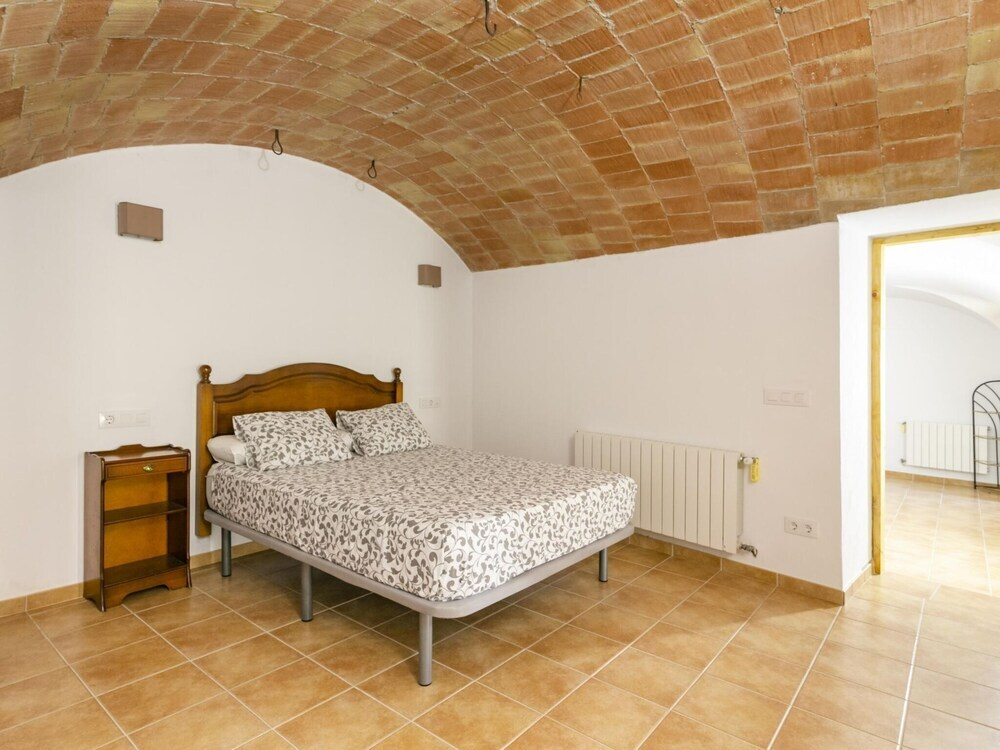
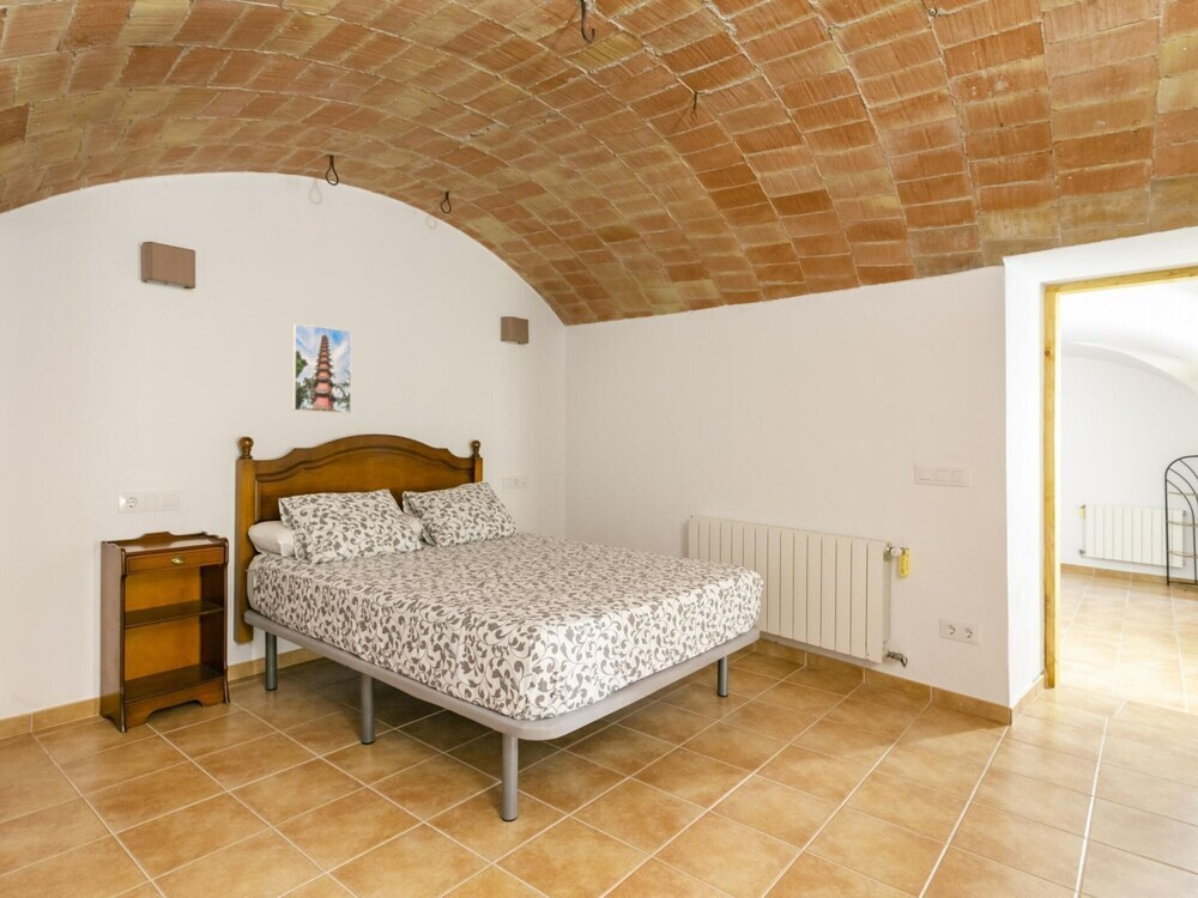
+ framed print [291,322,352,414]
